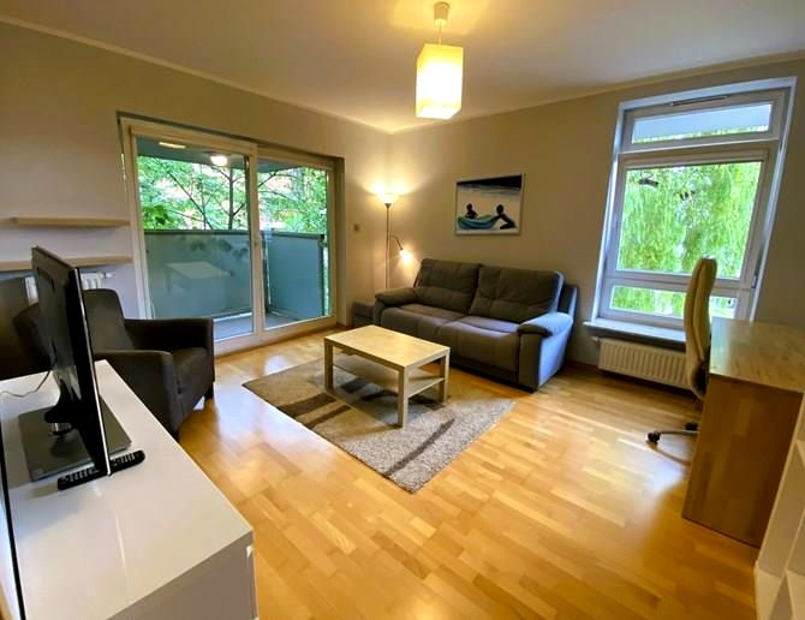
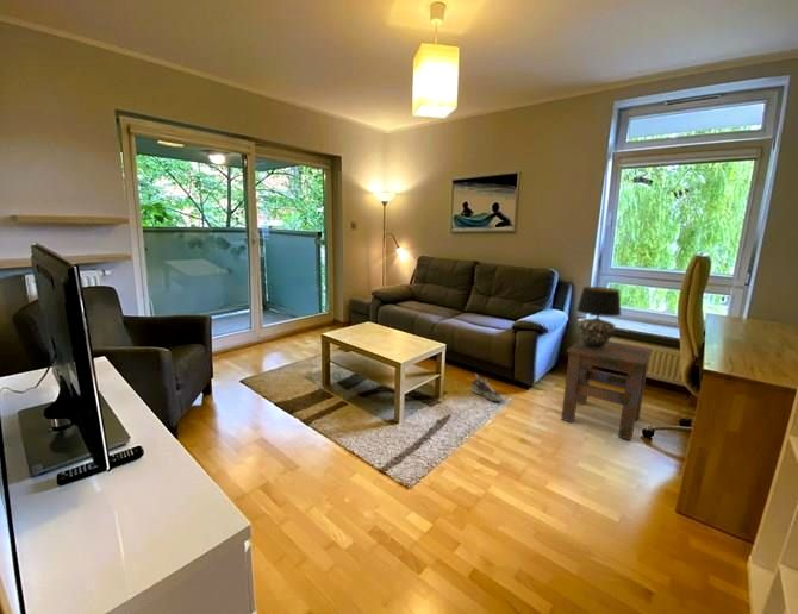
+ shoe [470,372,504,402]
+ table lamp [575,286,623,350]
+ side table [560,338,654,441]
